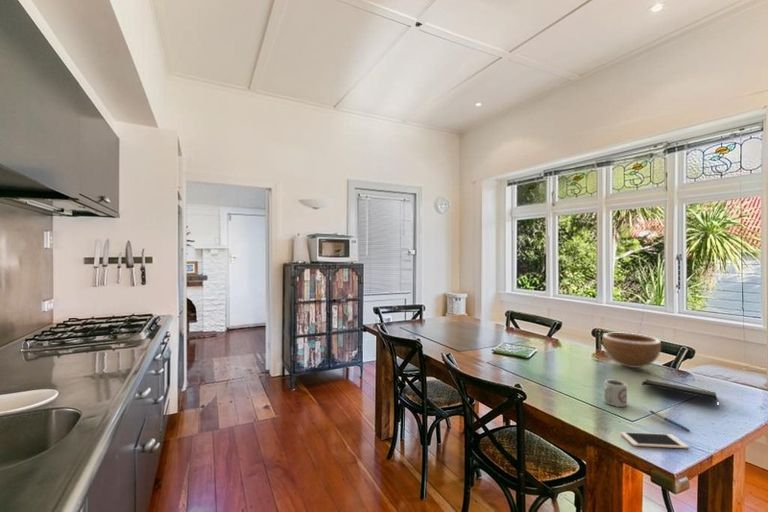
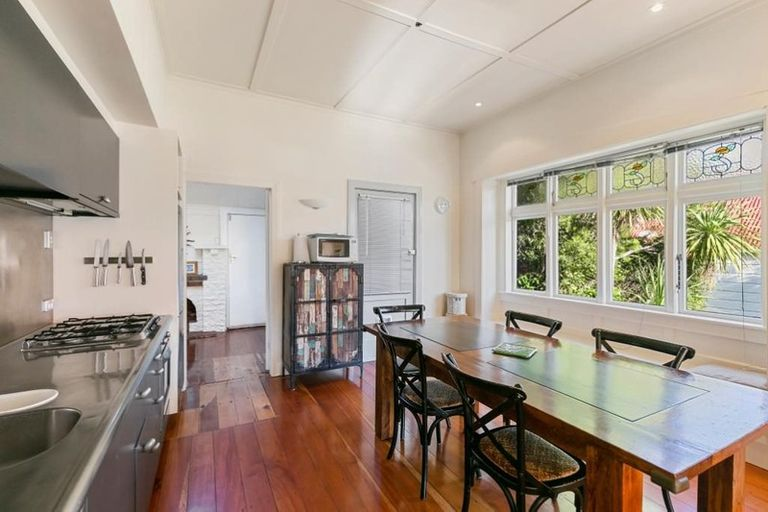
- notepad [641,379,720,409]
- bowl [601,332,662,369]
- cup [603,379,628,408]
- cell phone [620,431,690,450]
- pen [648,410,692,433]
